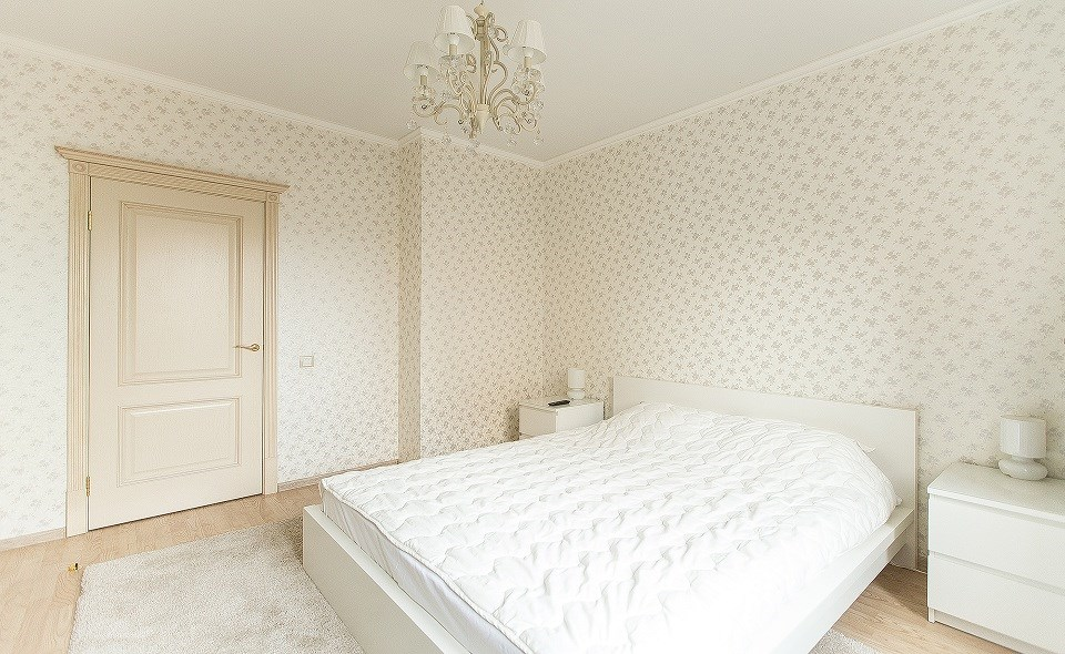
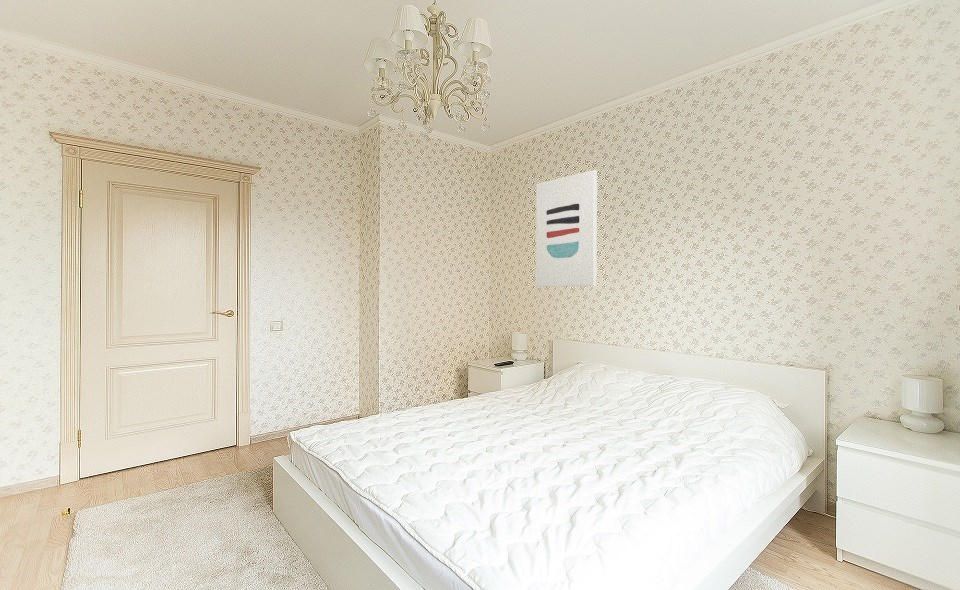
+ wall art [535,169,598,288]
